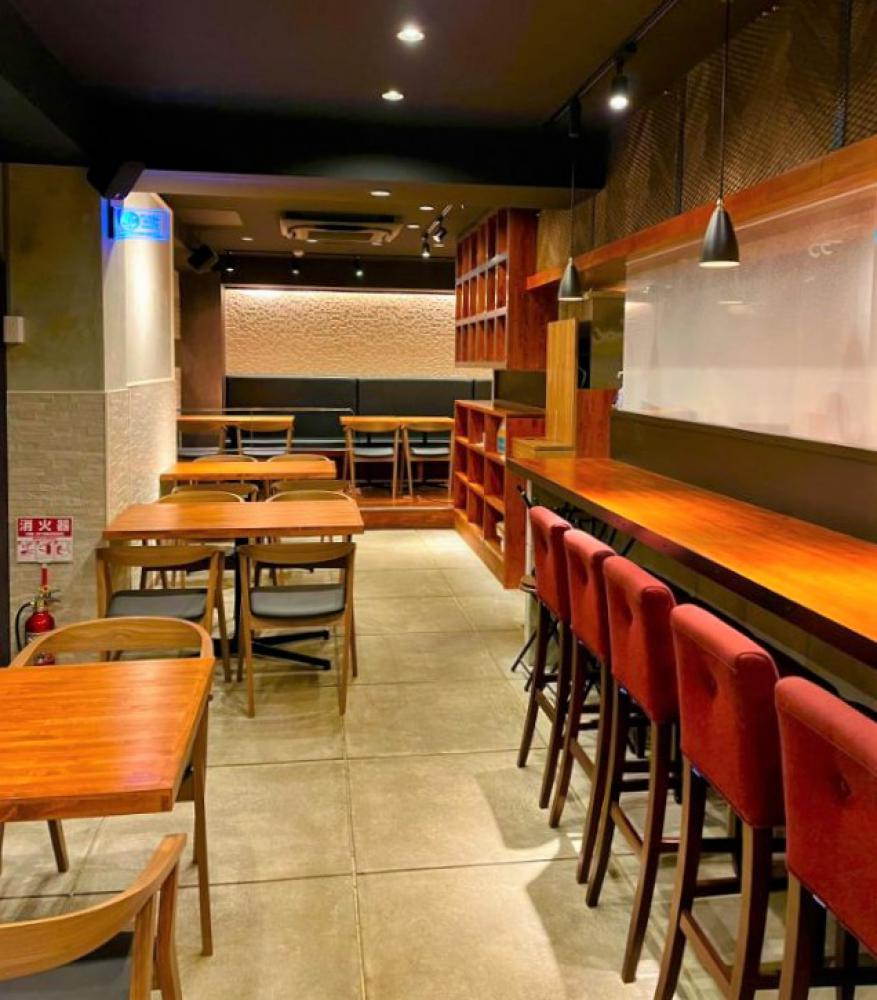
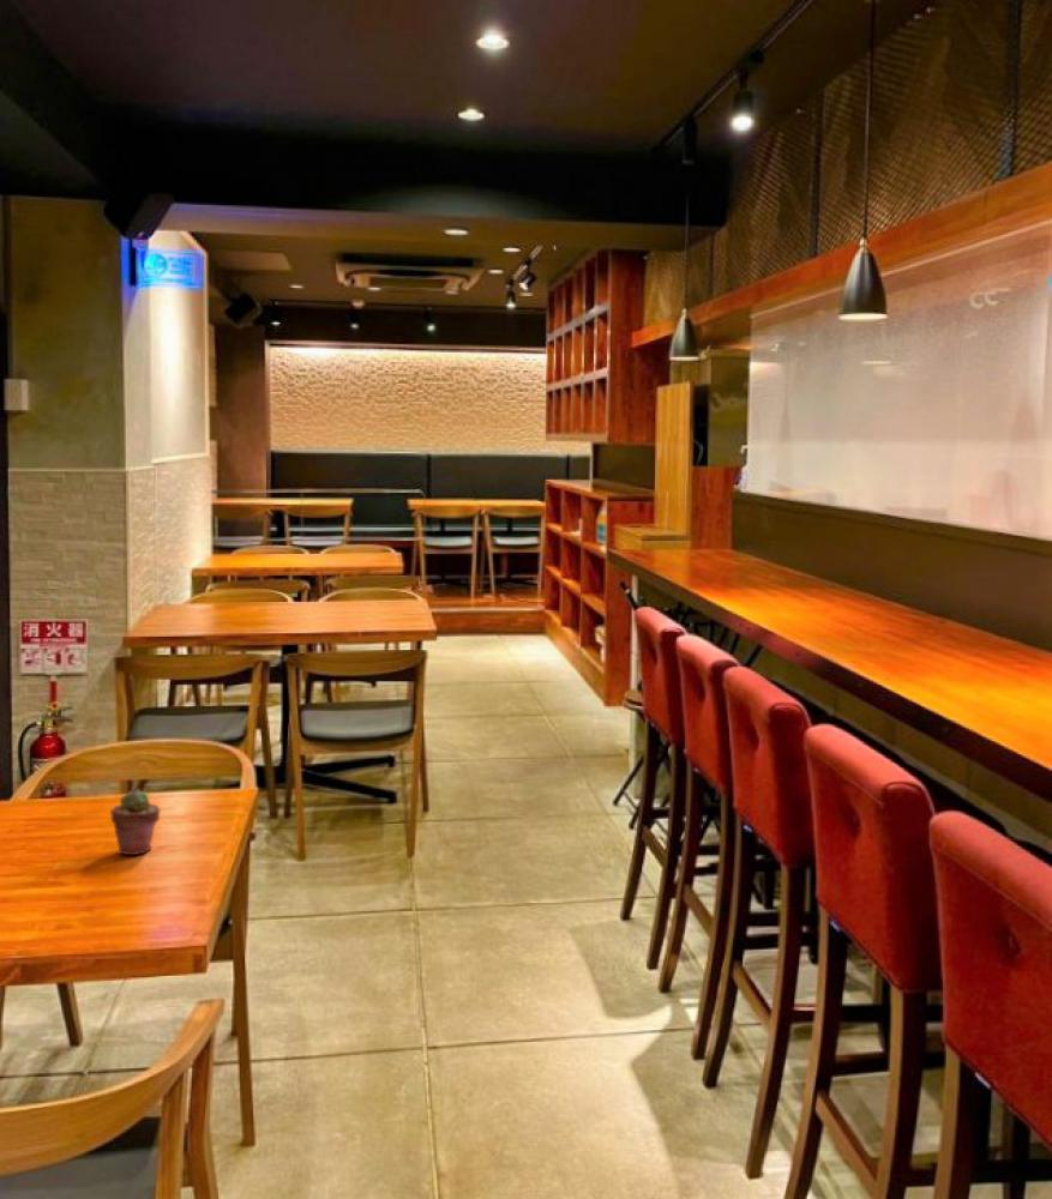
+ potted succulent [110,788,161,856]
